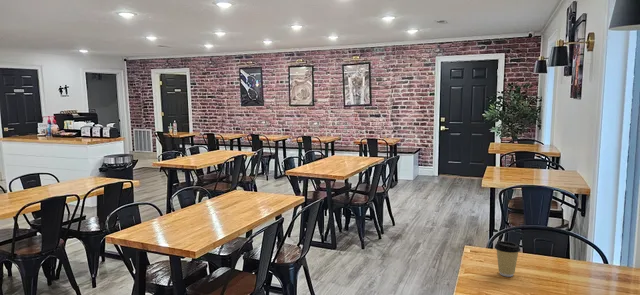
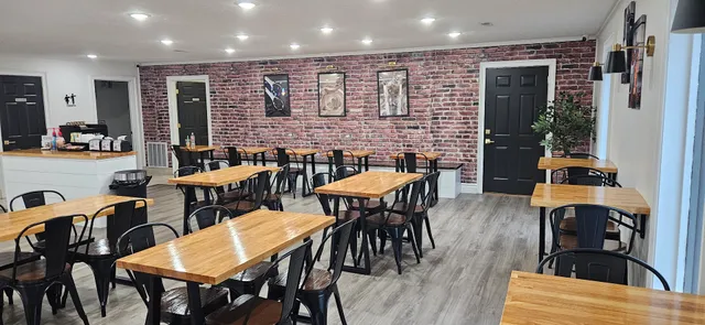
- coffee cup [494,240,521,278]
